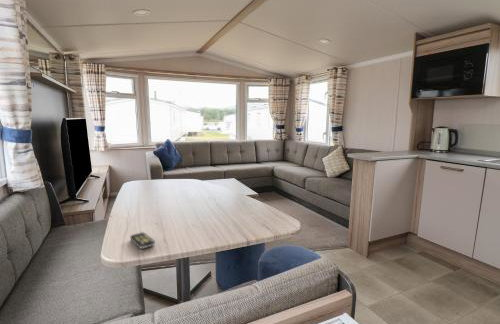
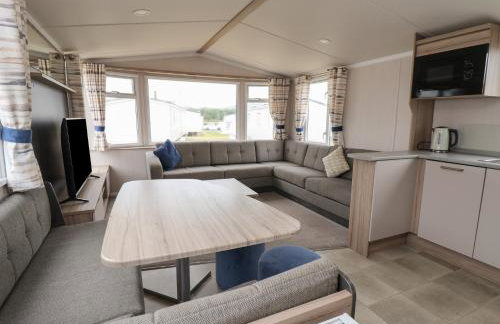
- remote control [129,231,156,250]
